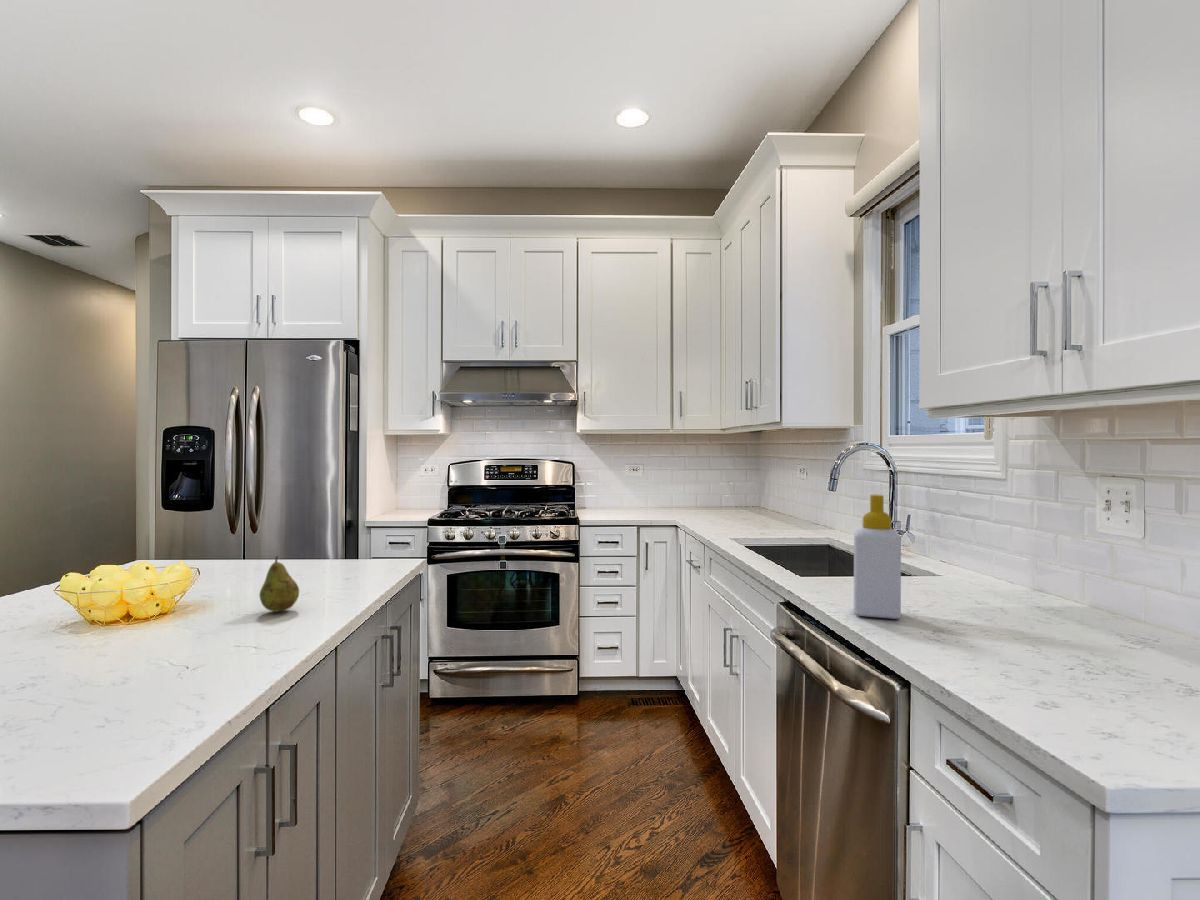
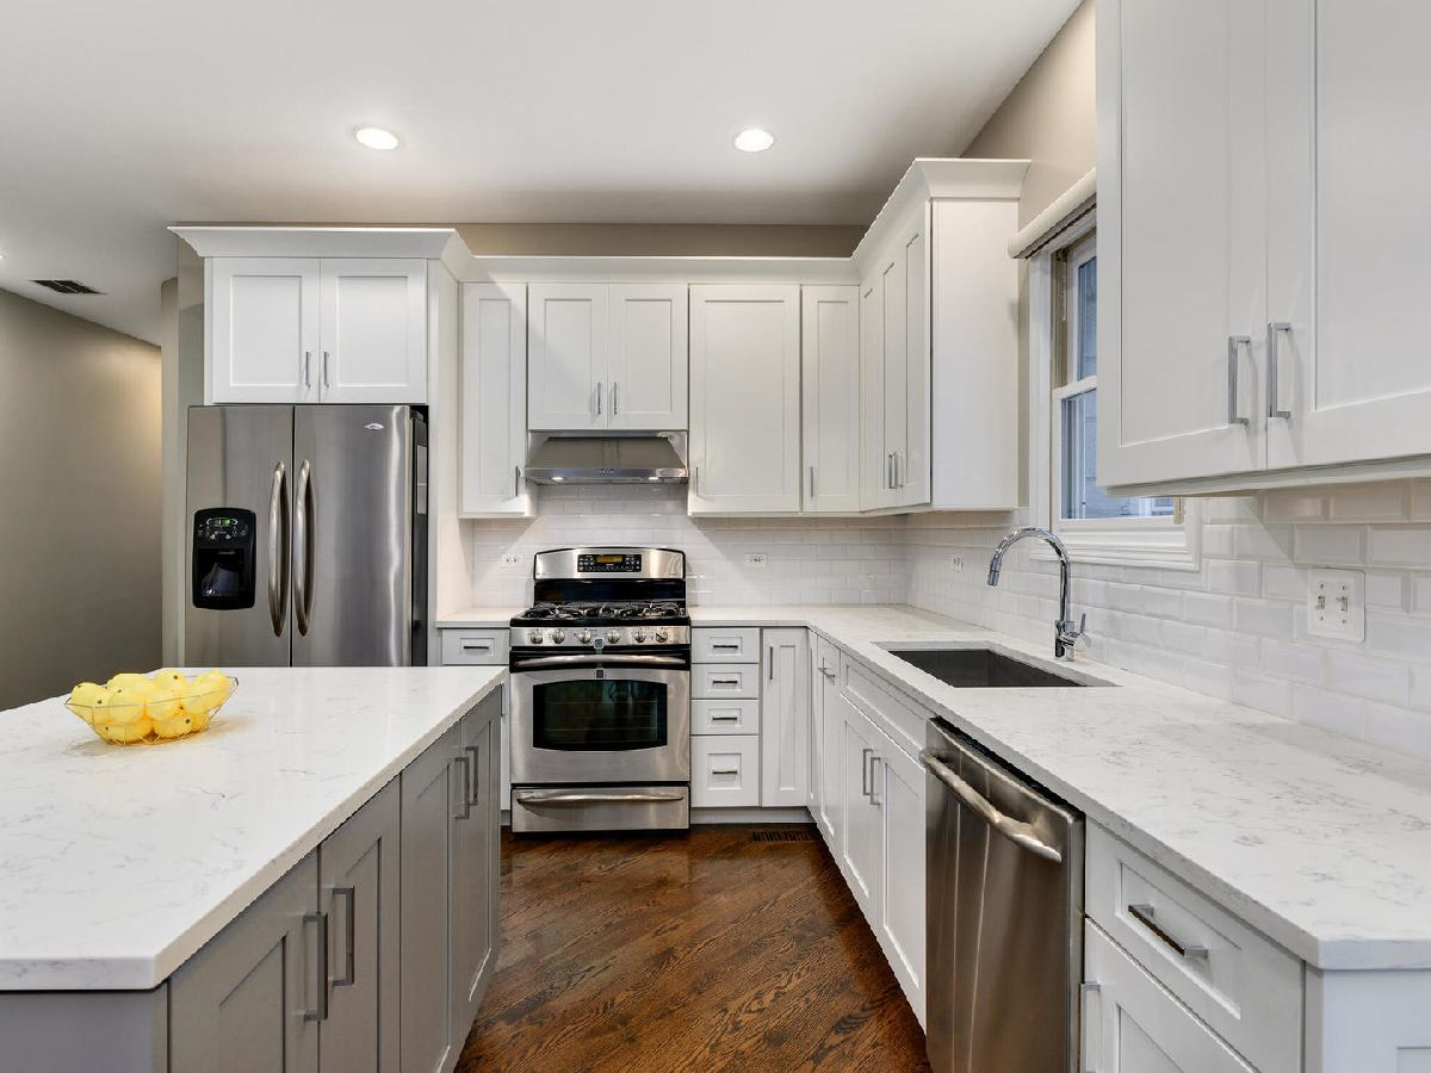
- soap bottle [853,493,902,620]
- fruit [258,555,300,613]
